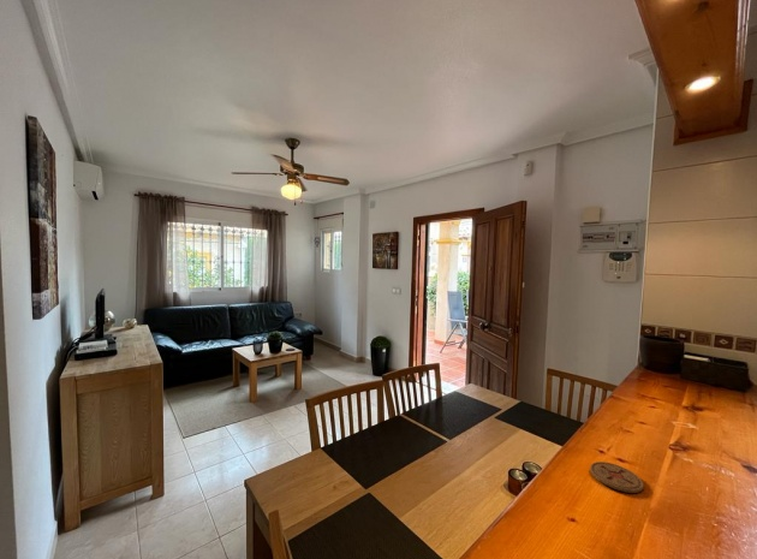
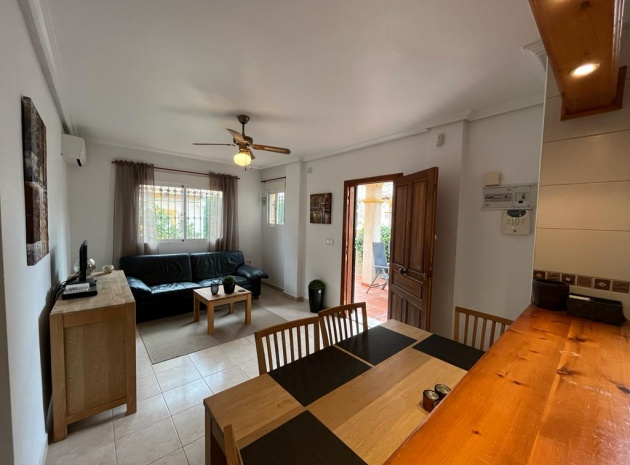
- coaster [589,460,645,494]
